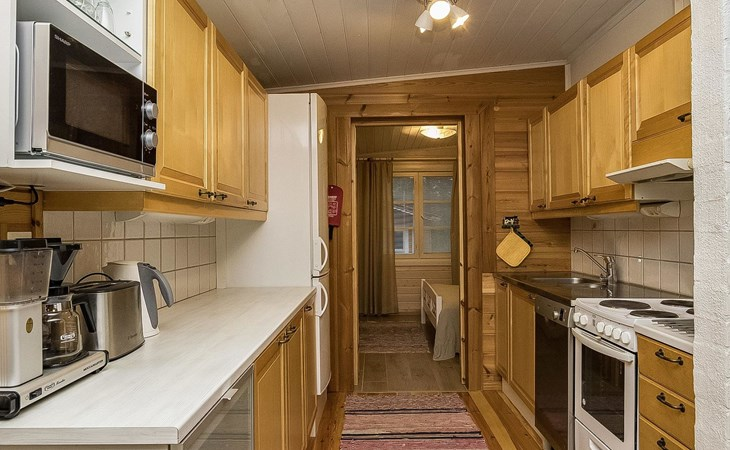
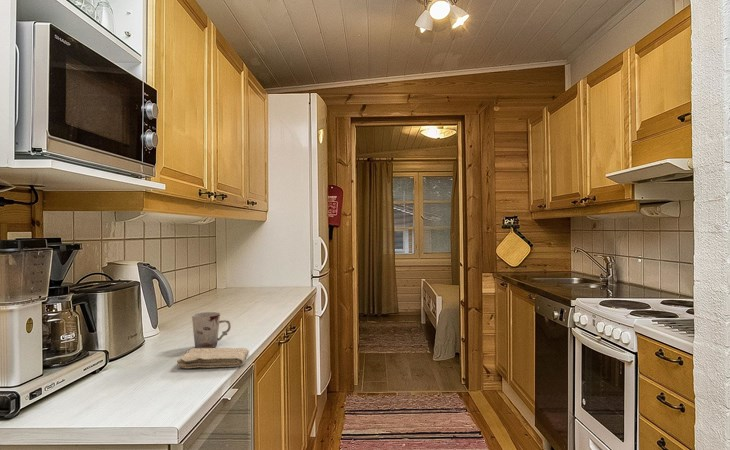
+ cup [191,311,232,349]
+ washcloth [176,347,250,369]
